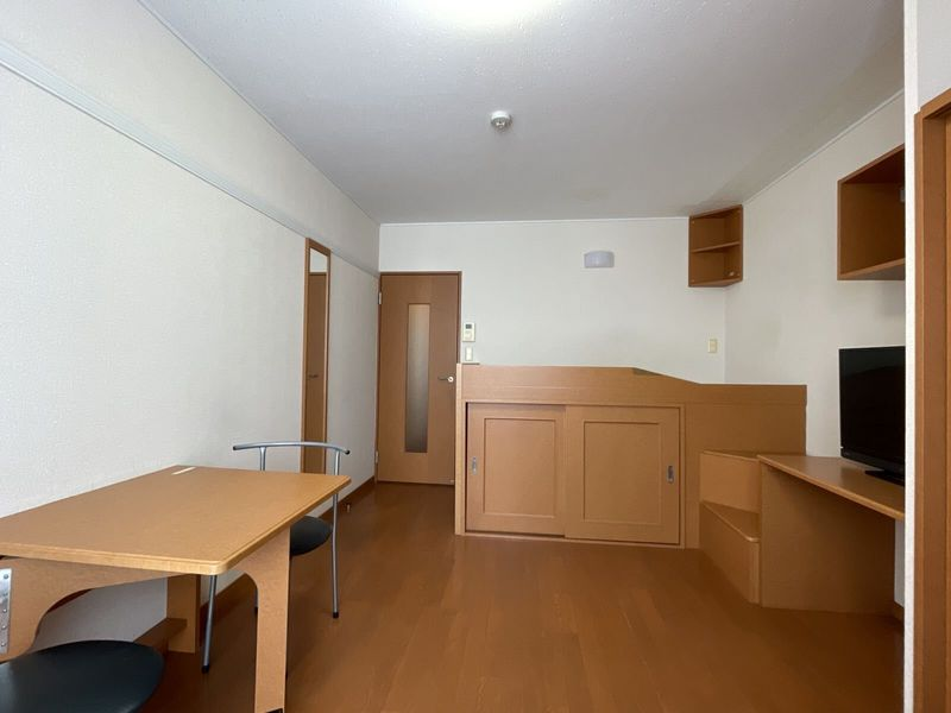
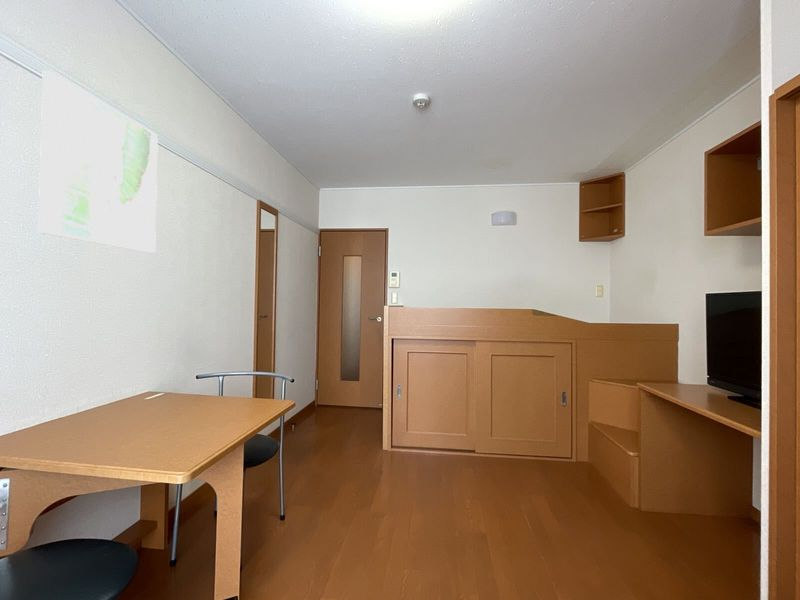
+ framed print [38,69,159,254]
